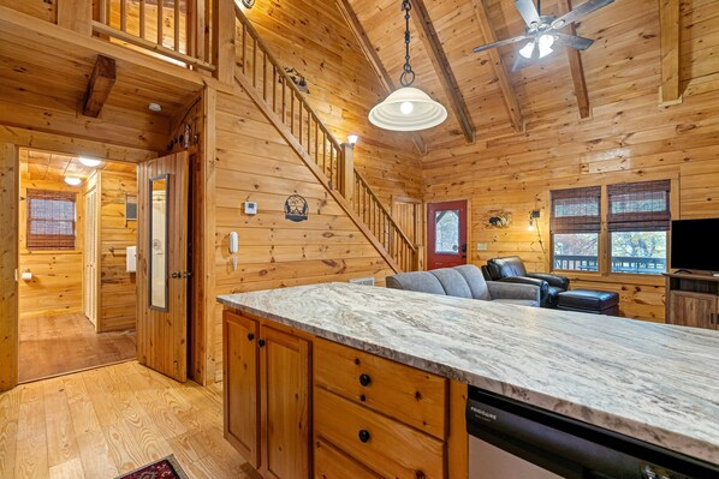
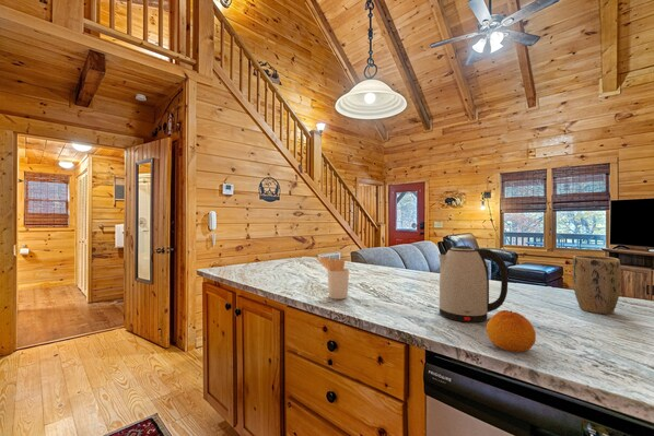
+ fruit [486,309,537,353]
+ kettle [437,245,509,323]
+ utensil holder [316,256,350,301]
+ plant pot [572,255,621,315]
